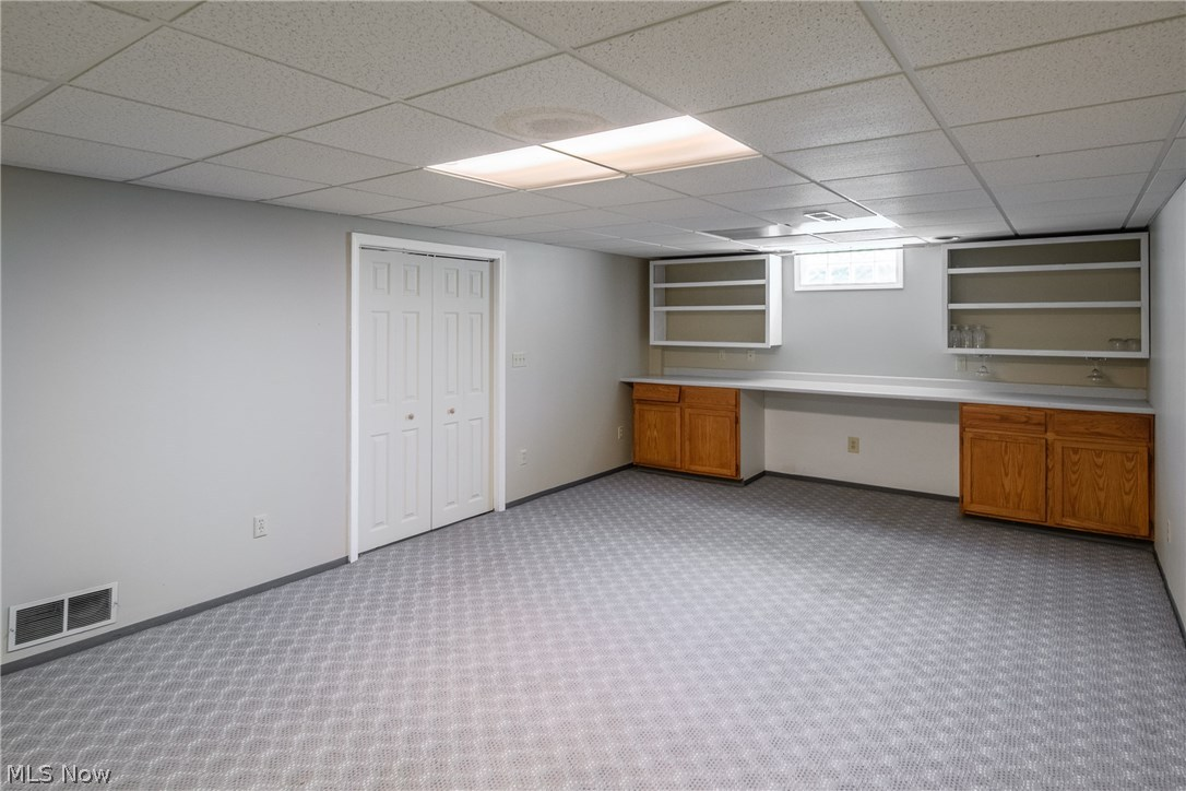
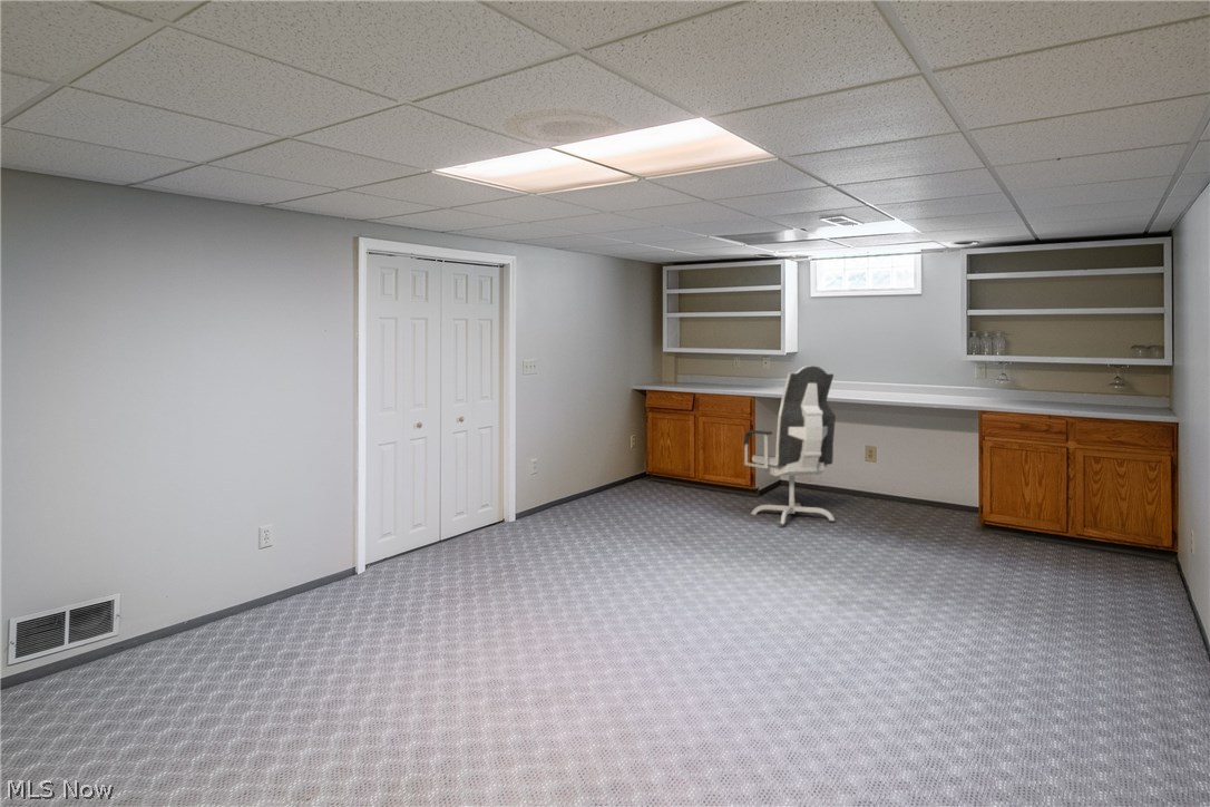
+ office chair [742,364,837,525]
